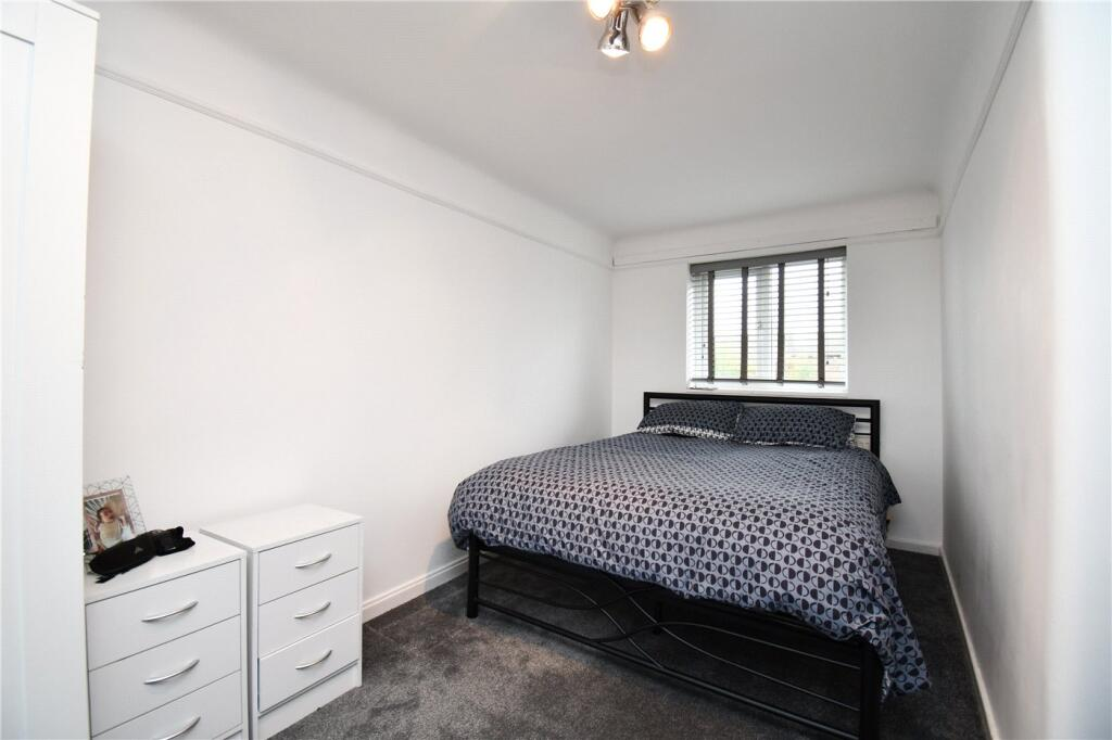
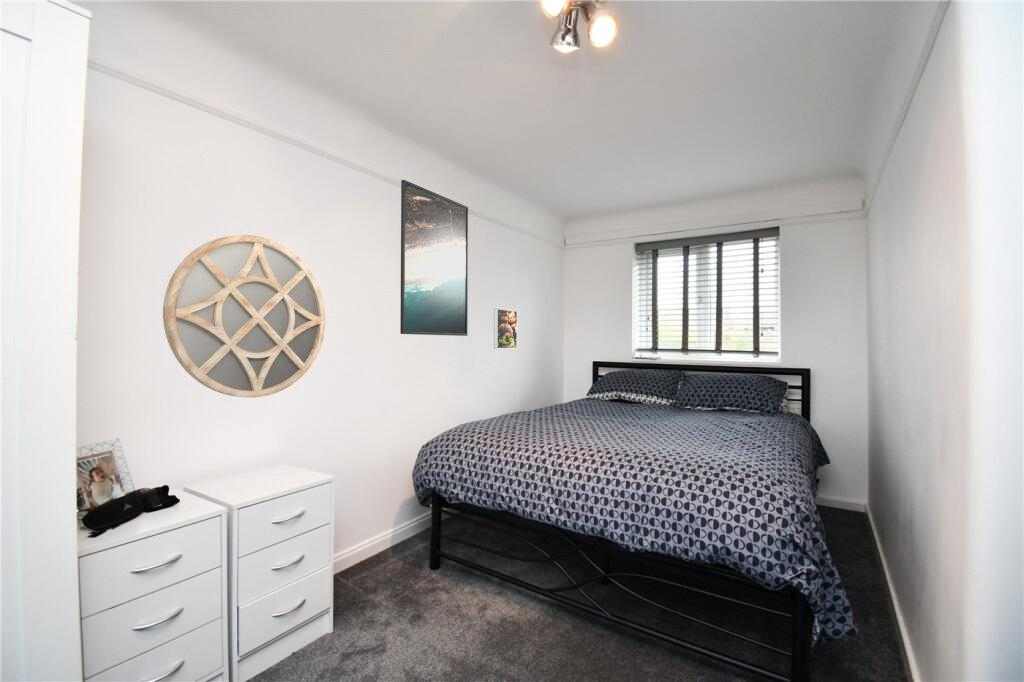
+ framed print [493,308,518,350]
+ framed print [399,179,469,337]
+ home mirror [162,234,326,399]
